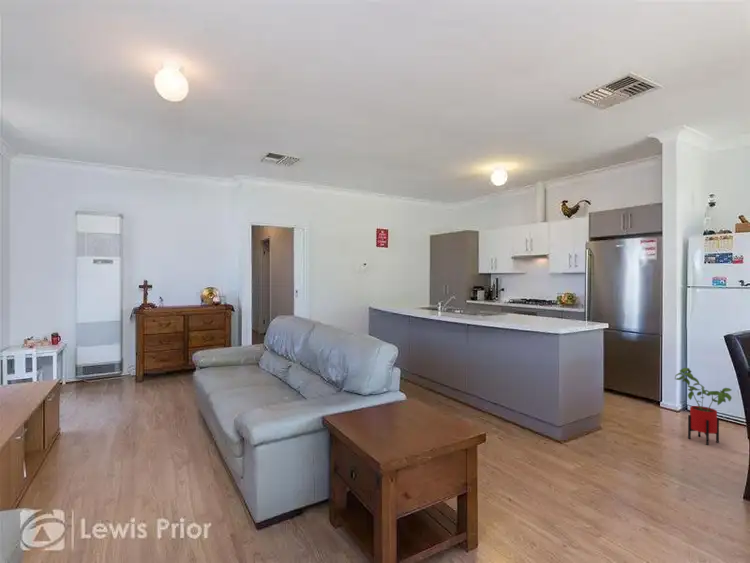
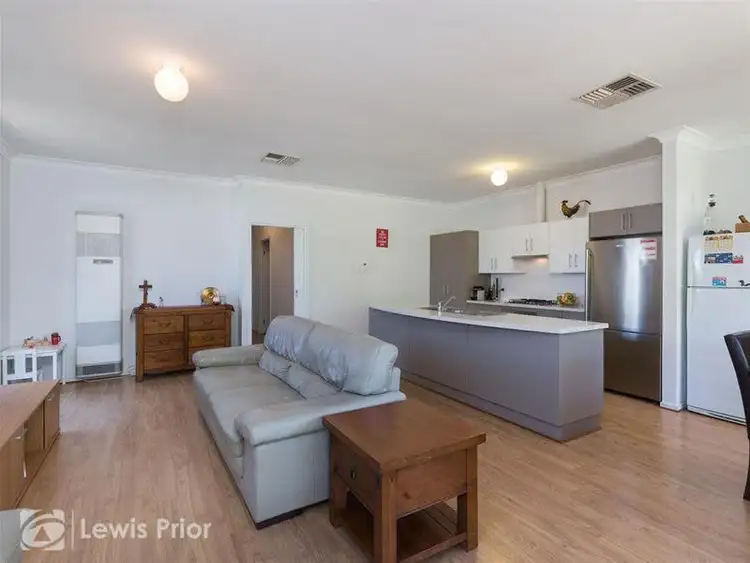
- house plant [674,367,733,446]
